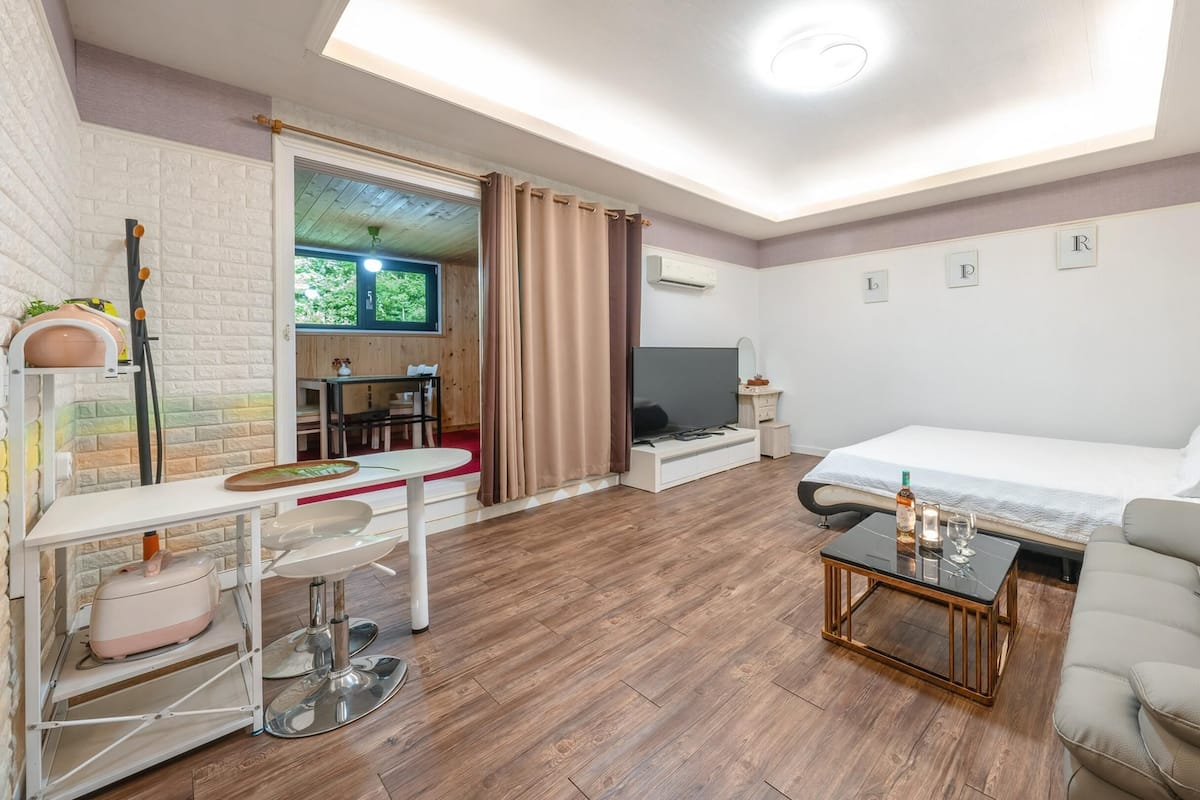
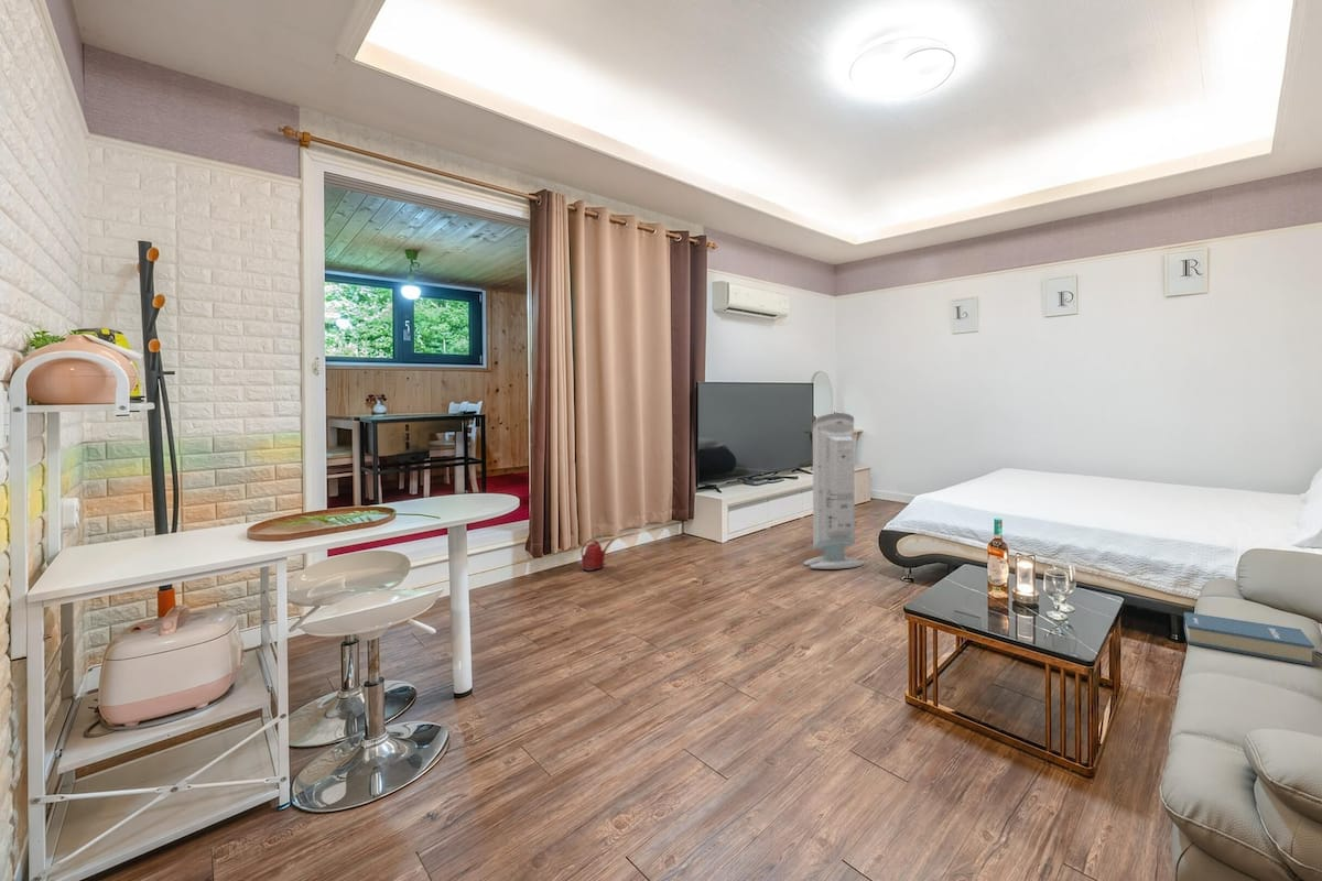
+ hardback book [1183,611,1315,667]
+ air purifier [802,412,866,569]
+ watering can [581,539,615,572]
